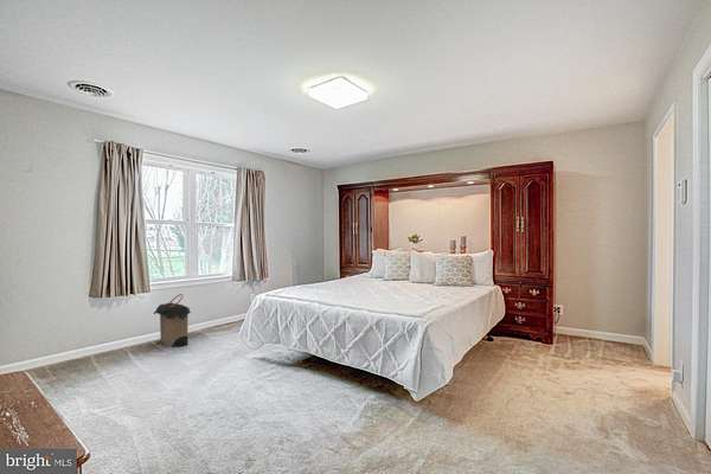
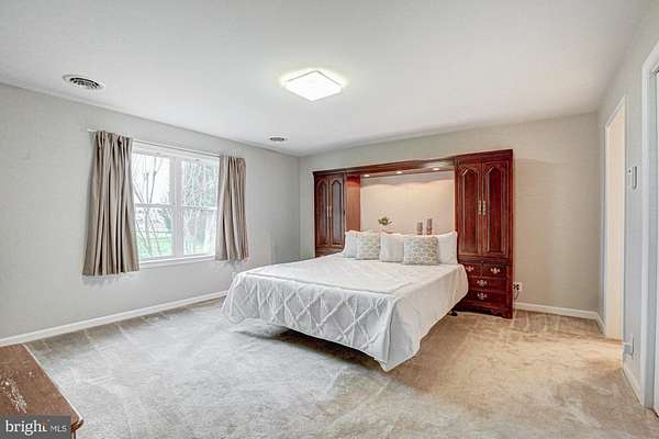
- laundry hamper [153,293,192,348]
